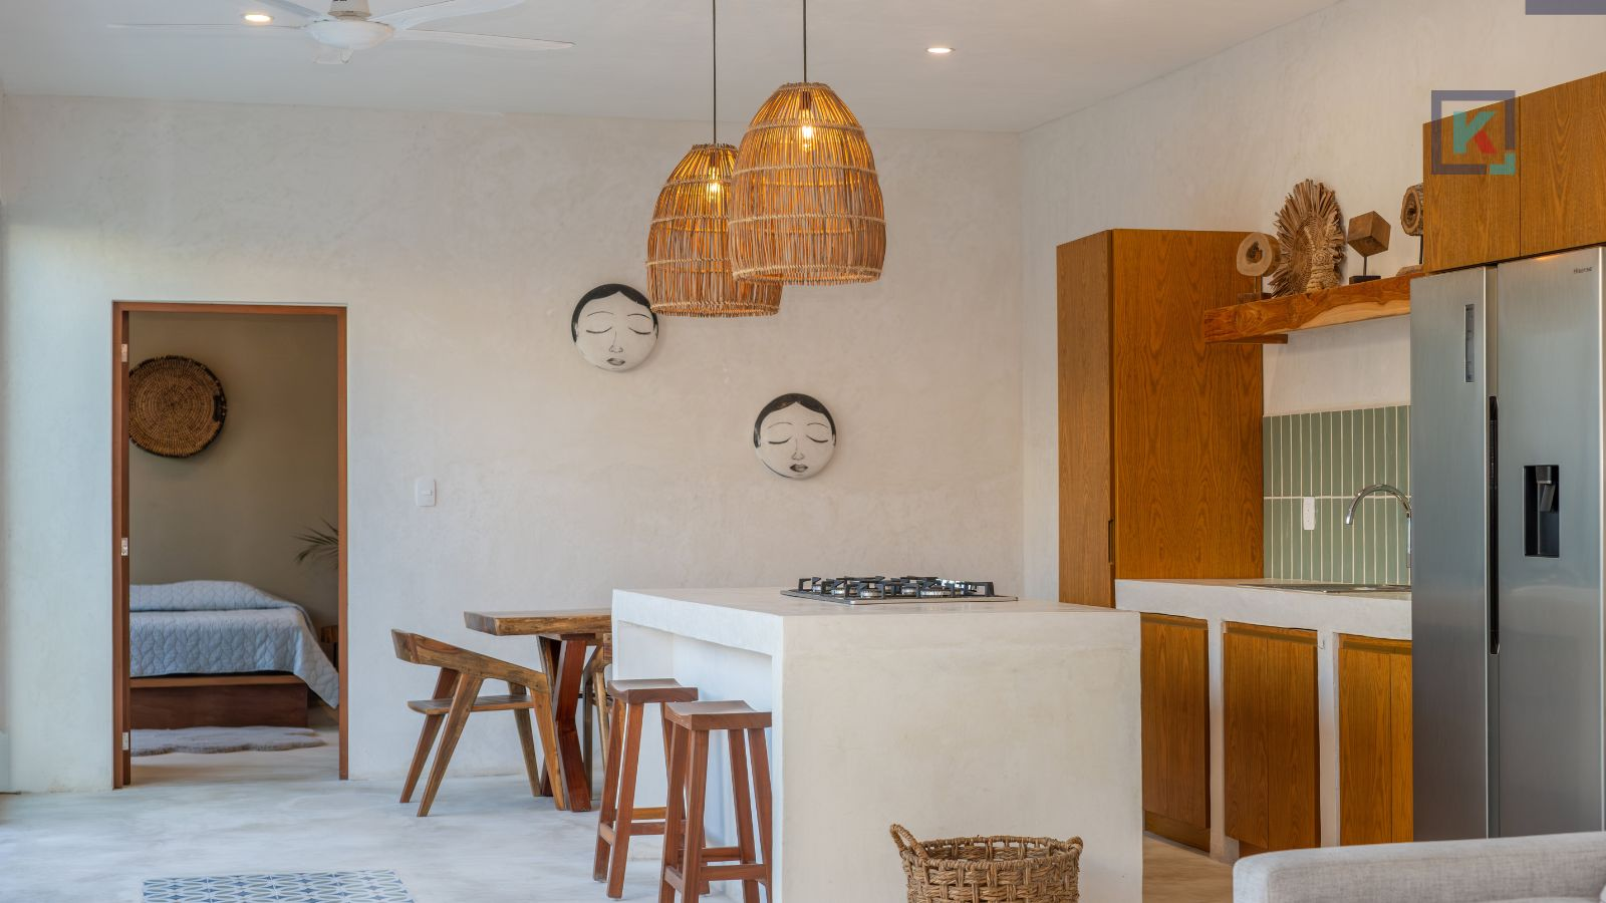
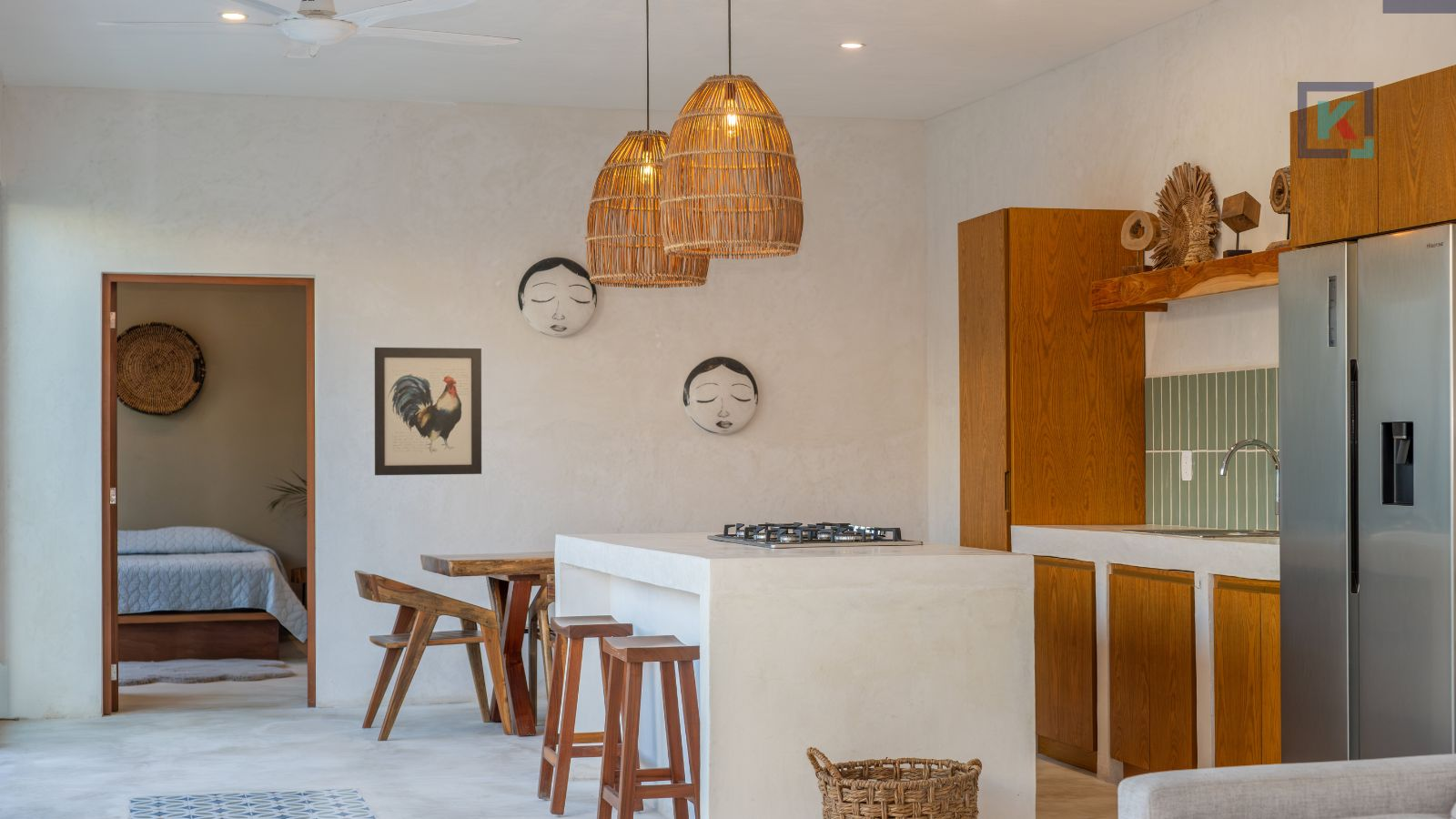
+ wall art [374,347,482,476]
